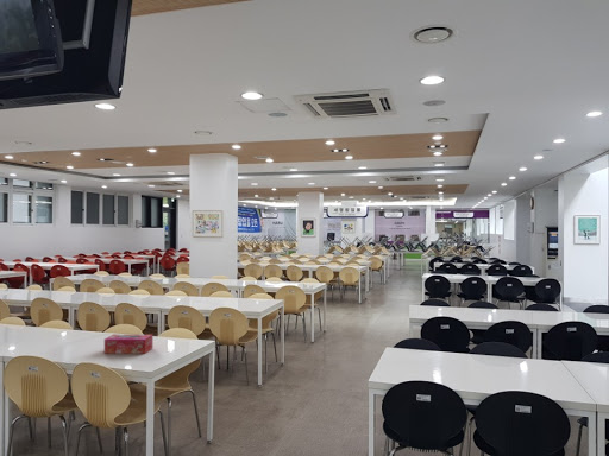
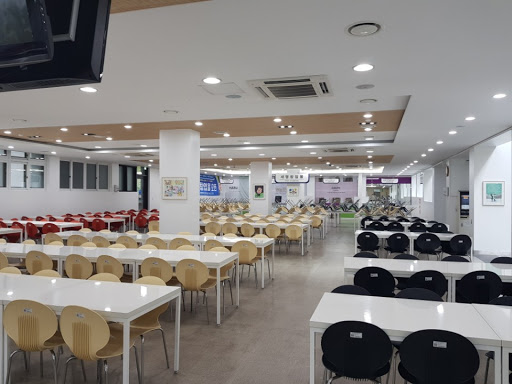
- tissue box [103,334,153,355]
